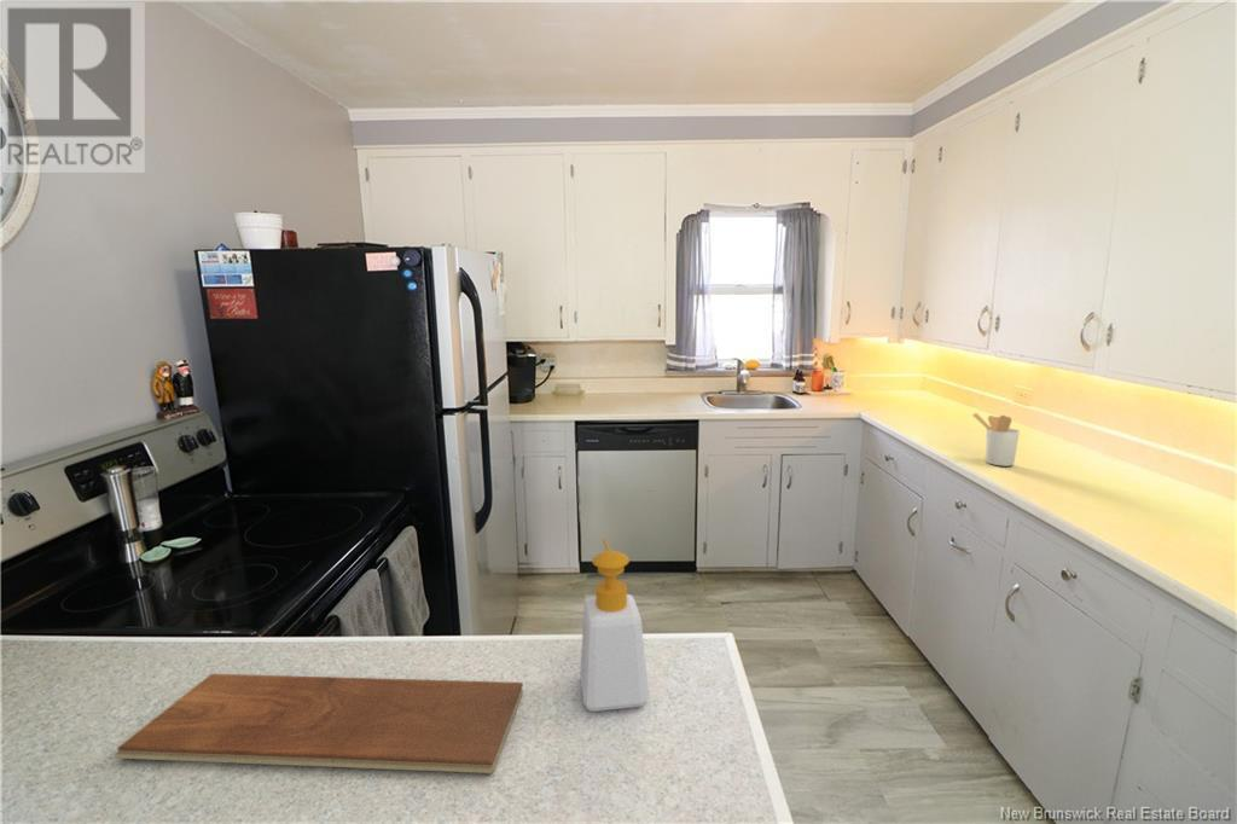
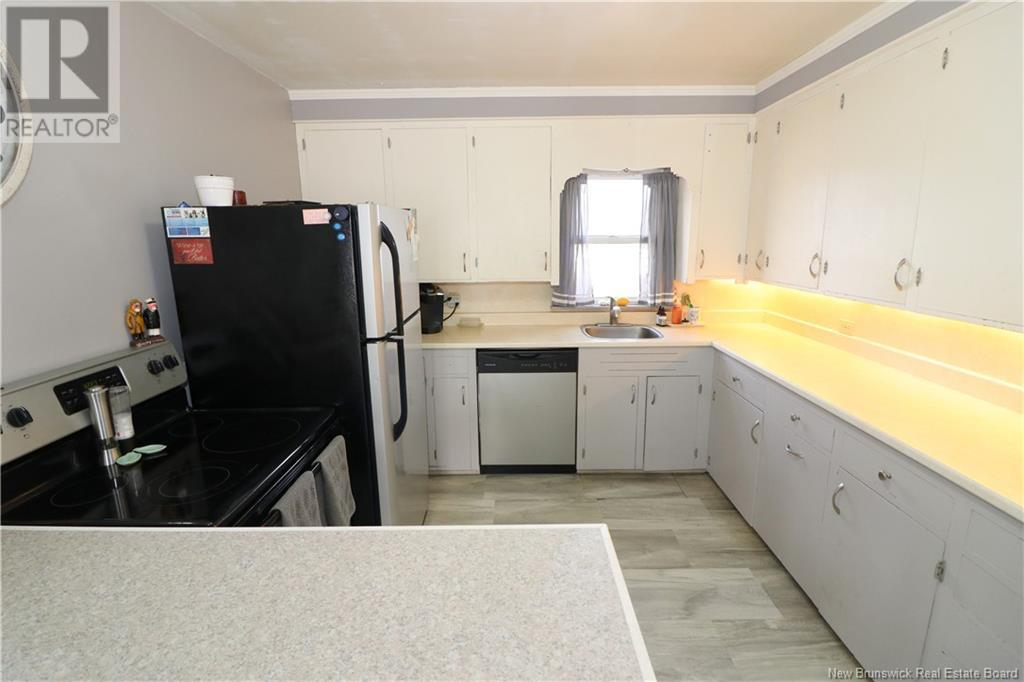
- soap bottle [579,538,650,713]
- chopping board [114,673,524,774]
- utensil holder [972,412,1021,468]
